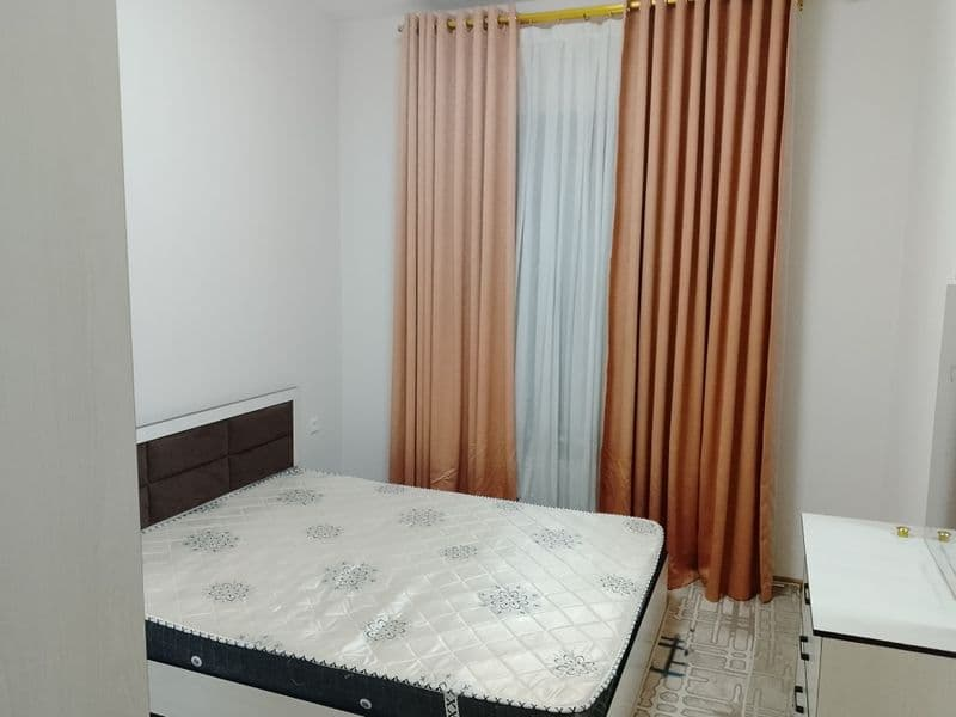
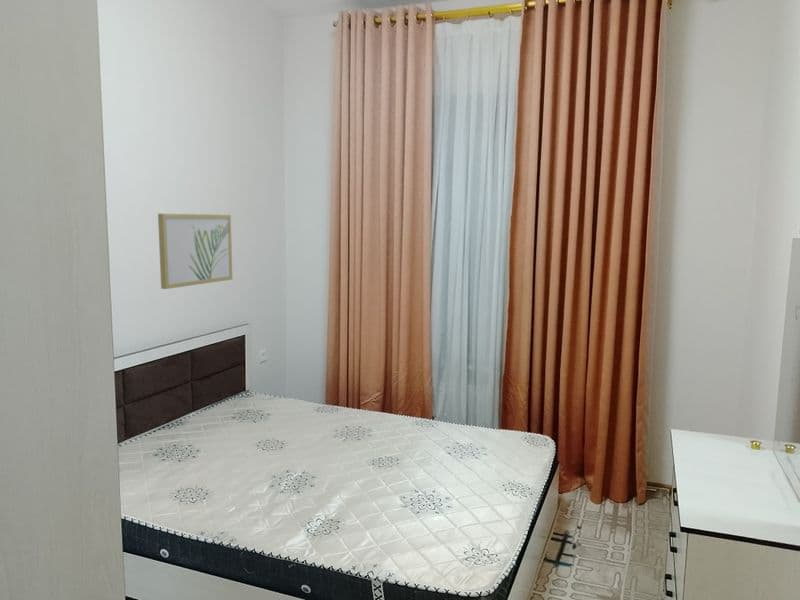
+ wall art [157,213,233,290]
